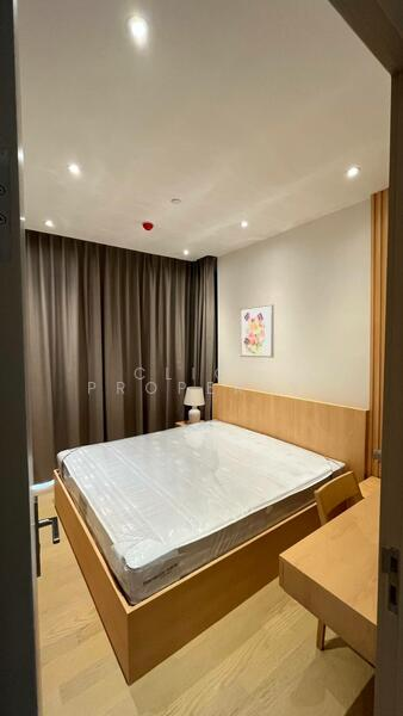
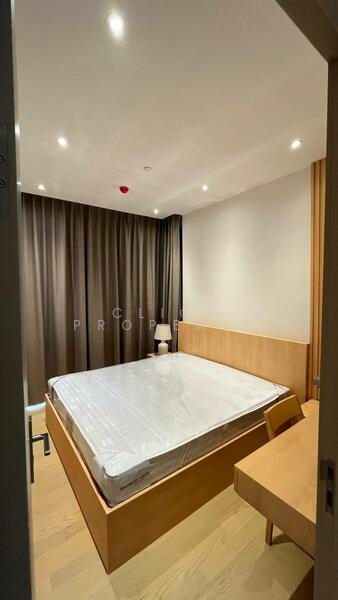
- wall art [240,303,275,359]
